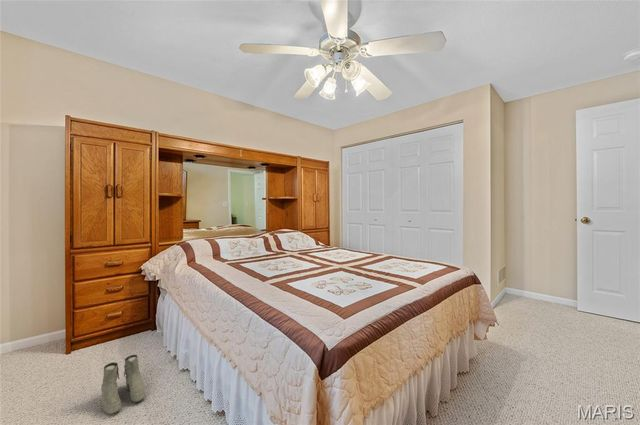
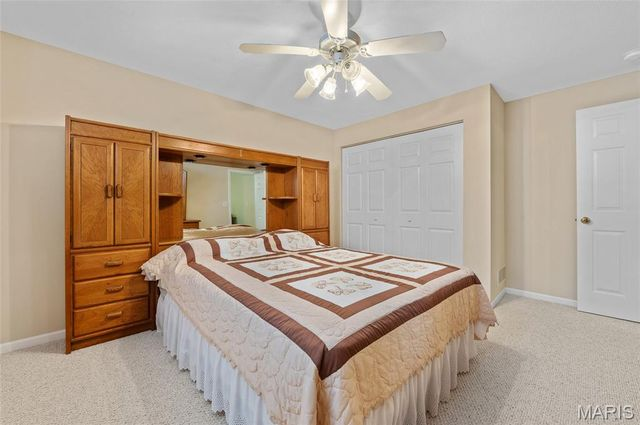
- boots [100,354,146,416]
